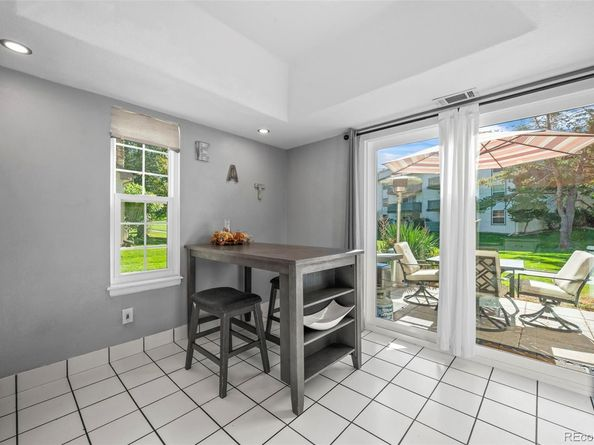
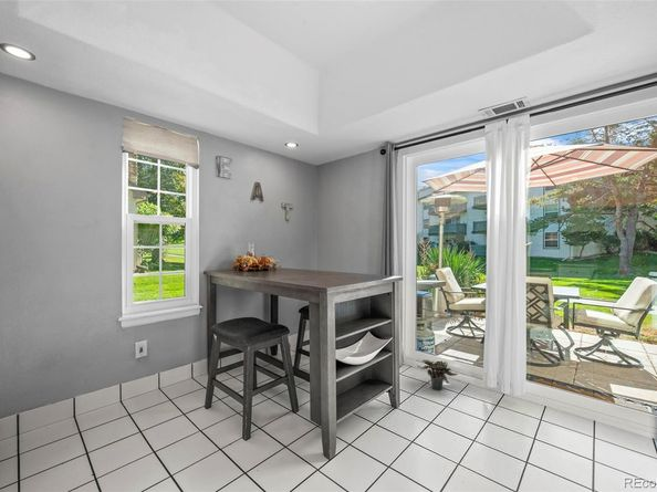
+ potted plant [416,359,459,391]
